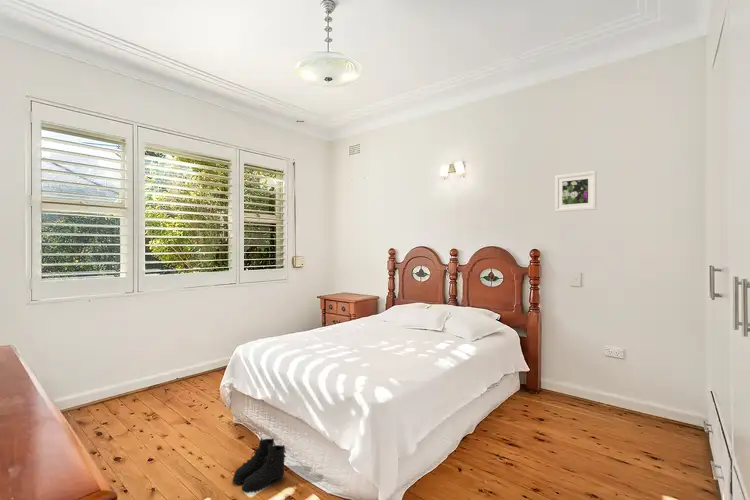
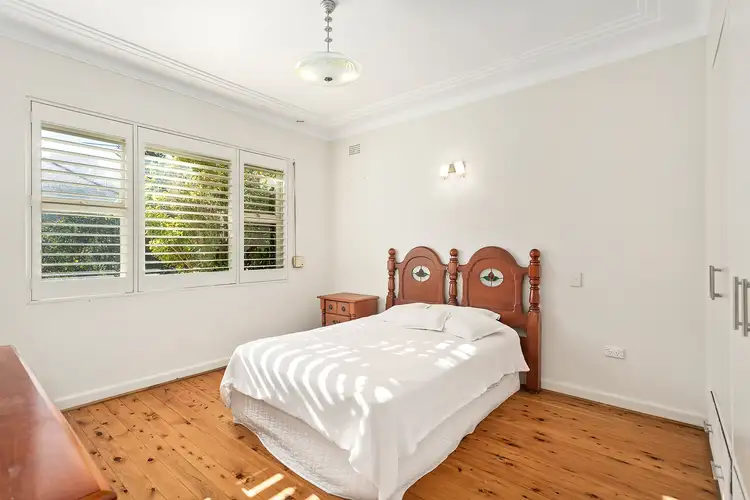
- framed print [554,170,597,213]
- boots [232,437,287,494]
